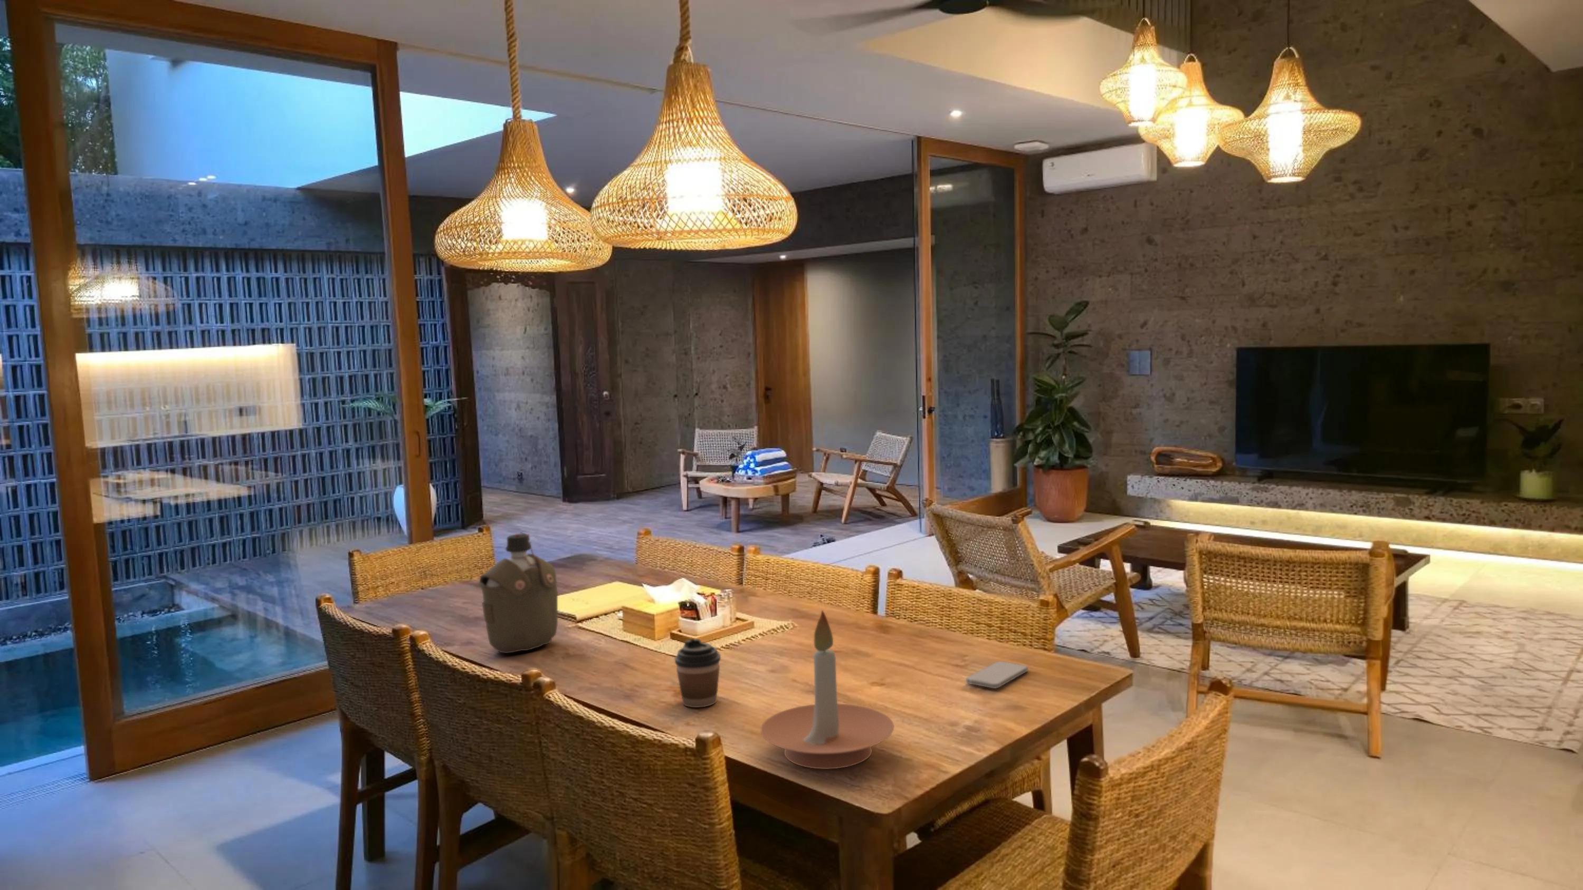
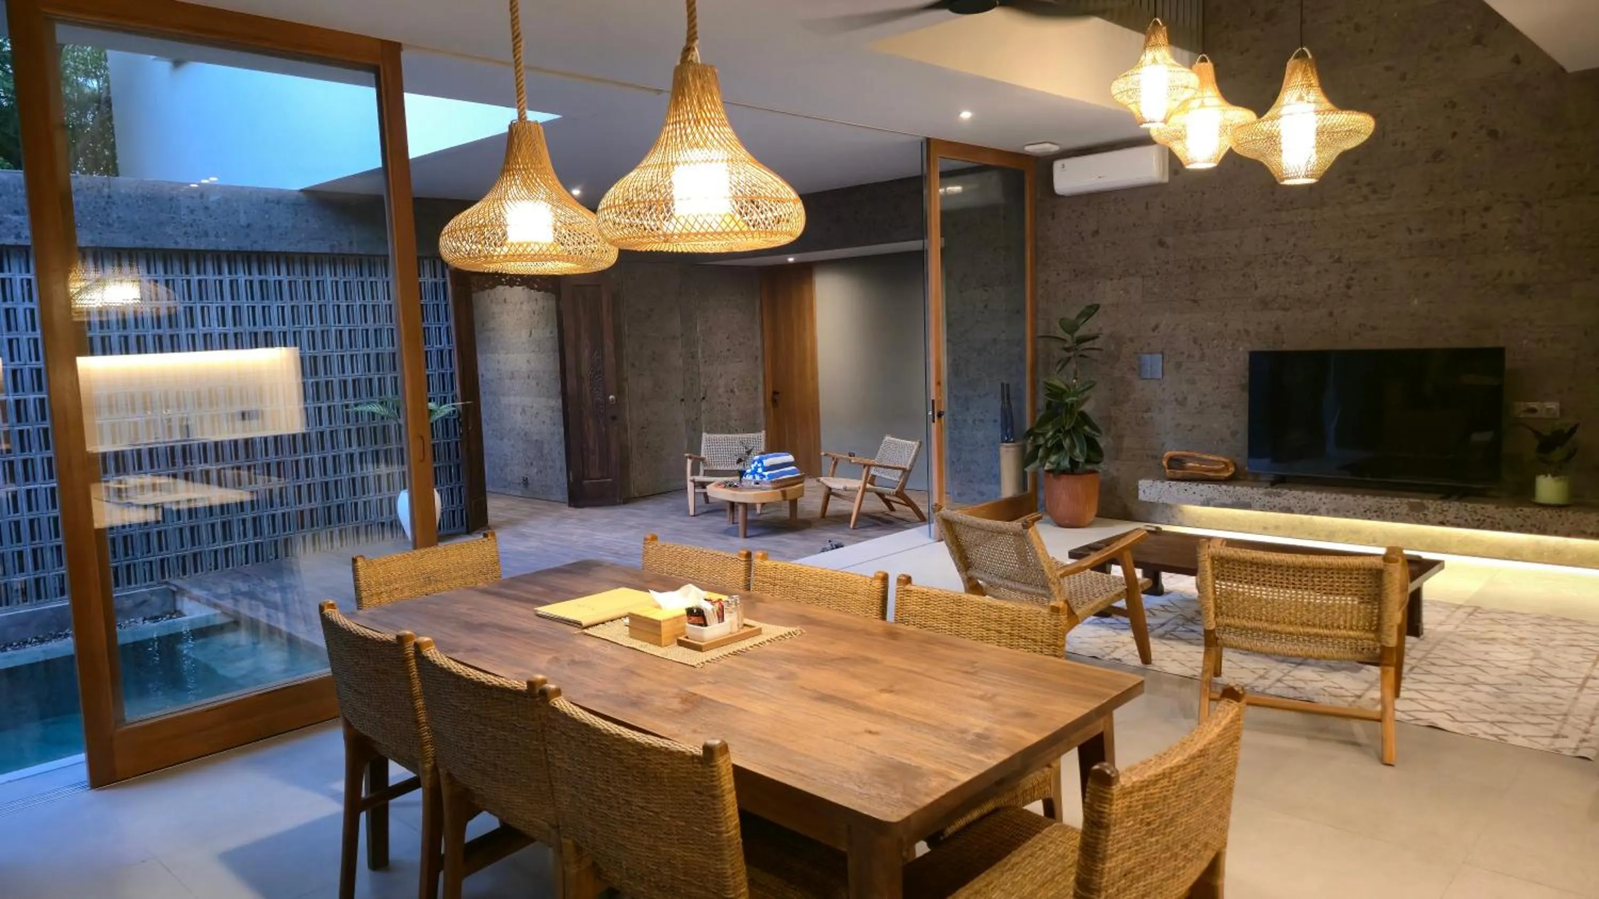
- smartphone [965,661,1029,689]
- coffee cup [674,639,721,709]
- candle holder [760,610,895,769]
- water bottle [478,531,558,654]
